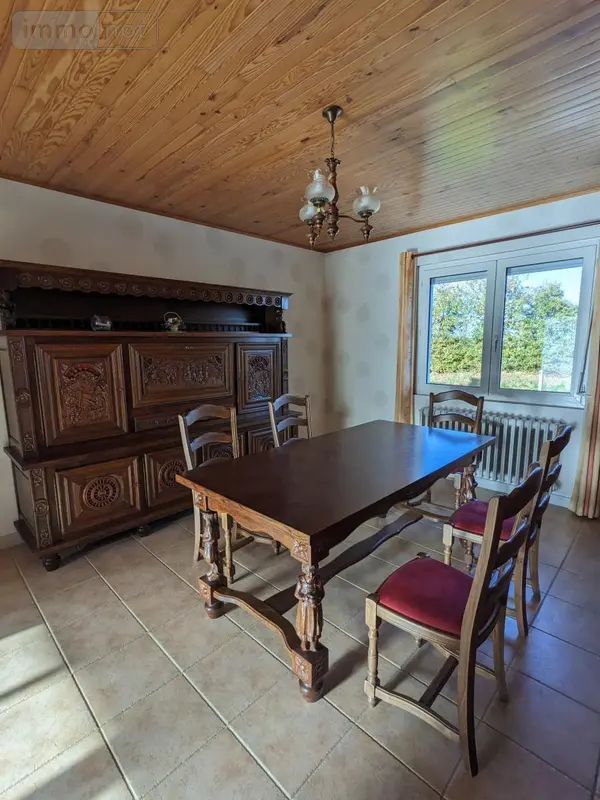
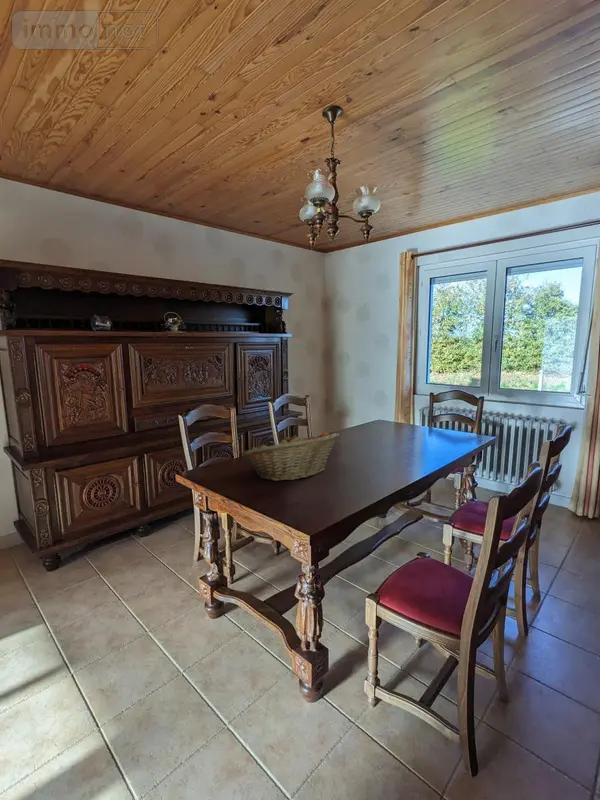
+ fruit basket [241,432,340,482]
